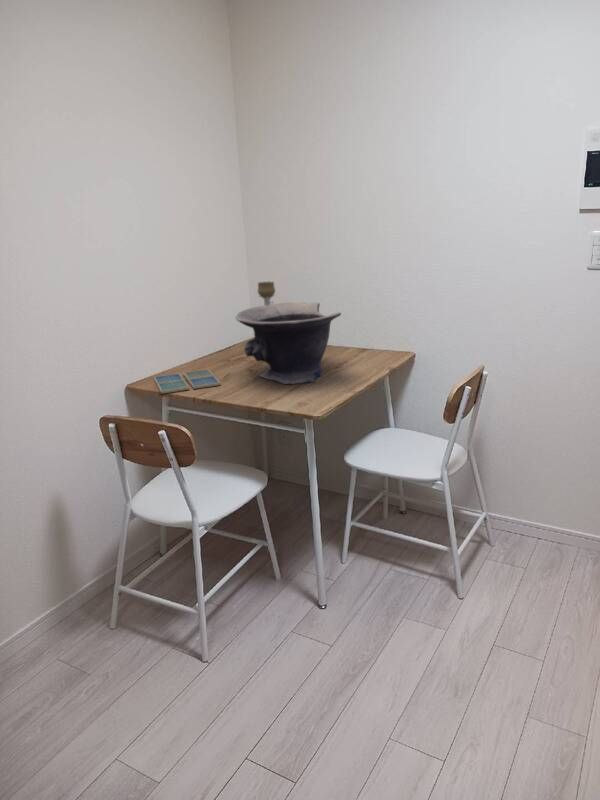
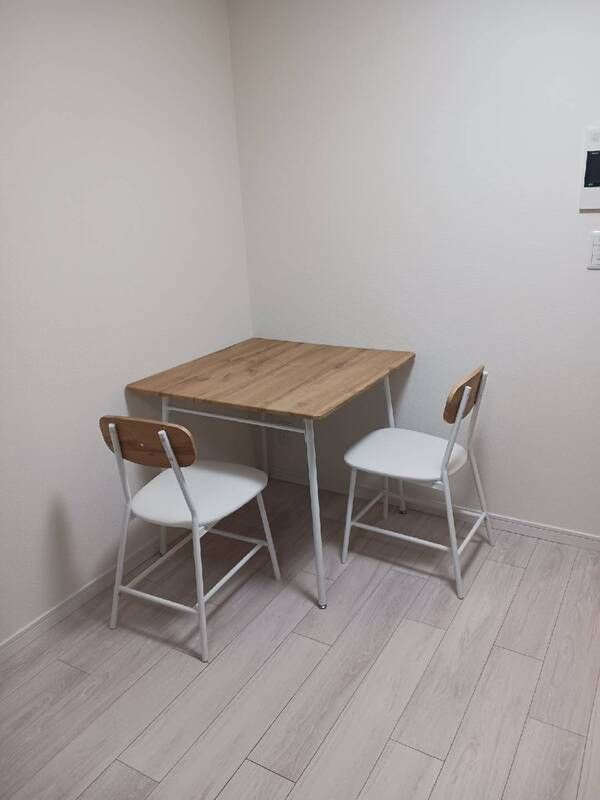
- drink coaster [153,368,222,395]
- decorative bowl [234,301,342,385]
- candle holder [257,280,276,306]
